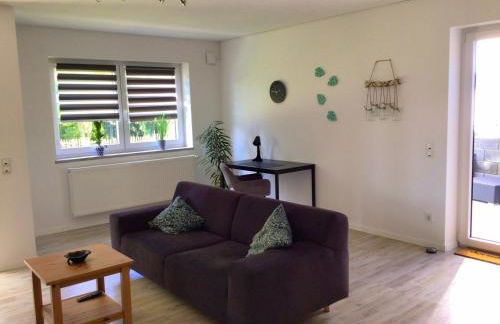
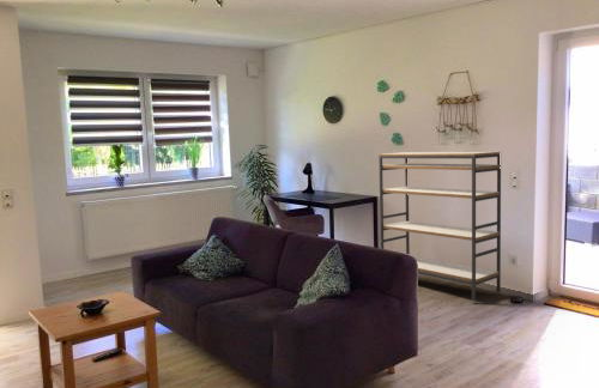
+ shelving unit [377,151,502,303]
